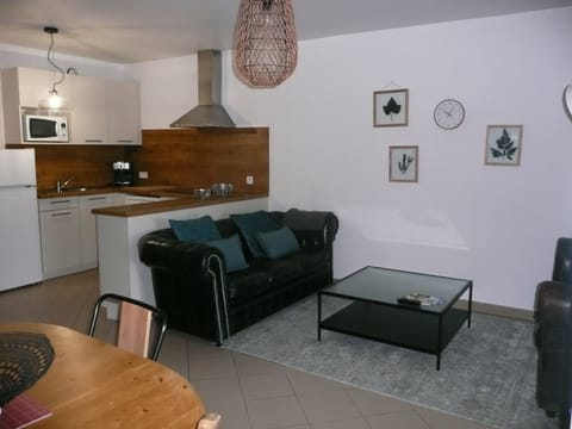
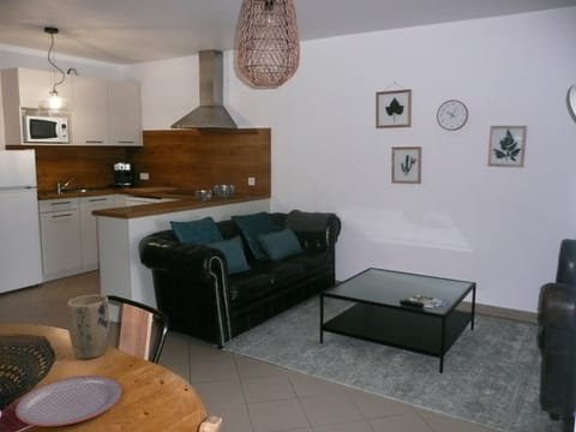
+ plant pot [66,294,110,360]
+ plate [14,374,124,427]
